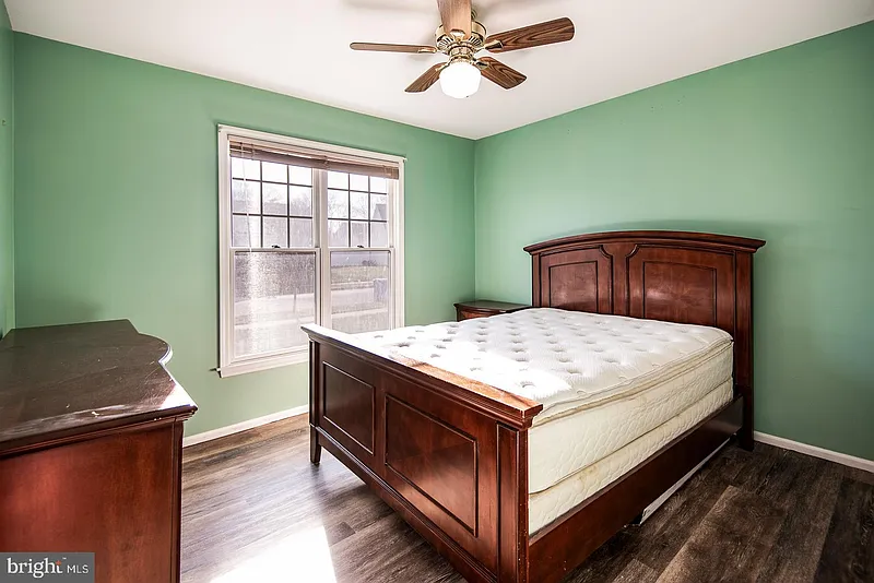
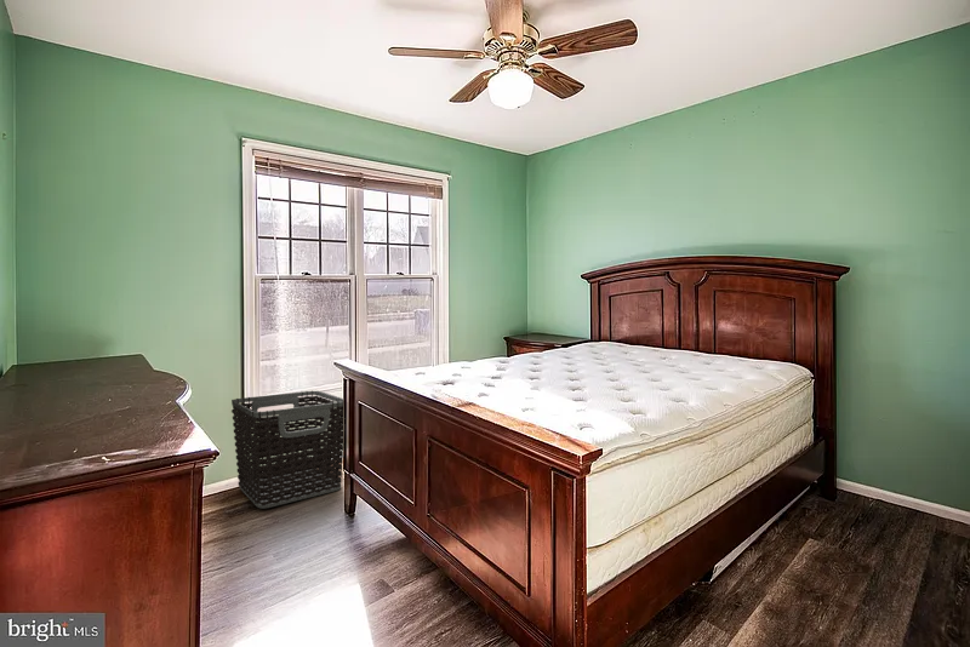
+ clothes hamper [230,389,344,510]
